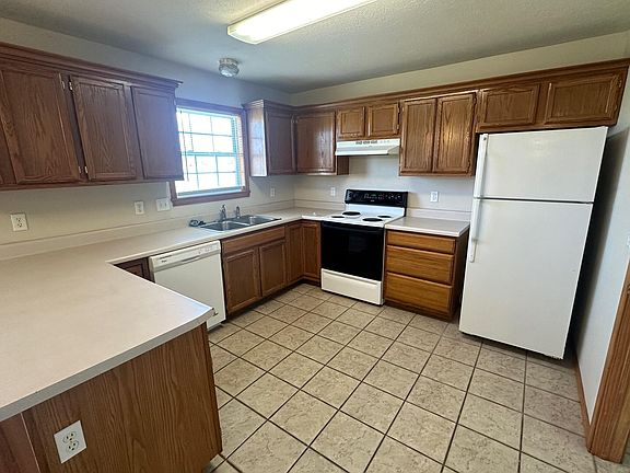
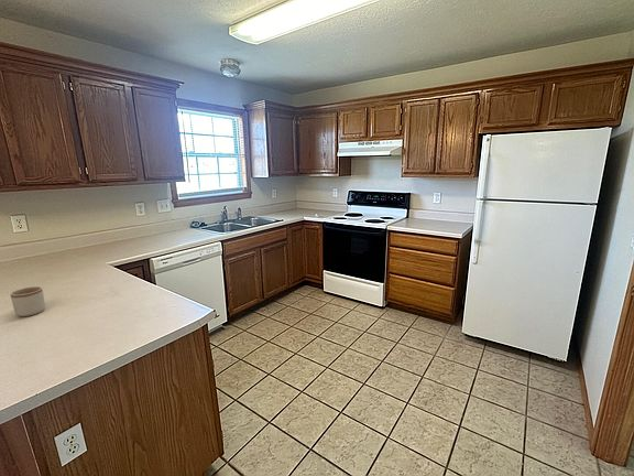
+ mug [9,285,46,317]
